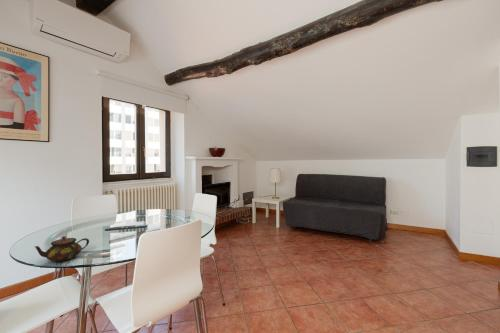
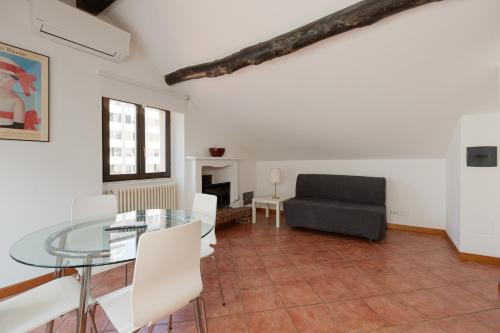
- teapot [34,235,90,263]
